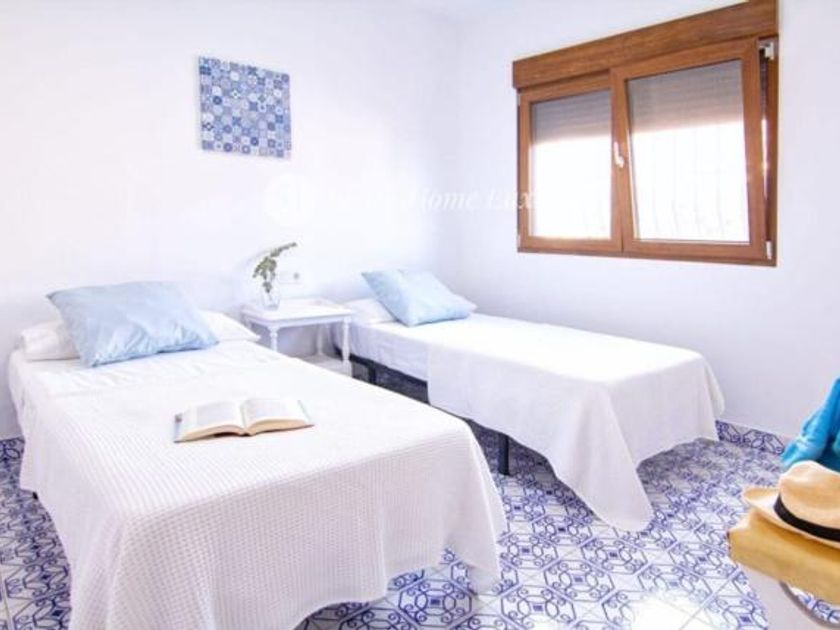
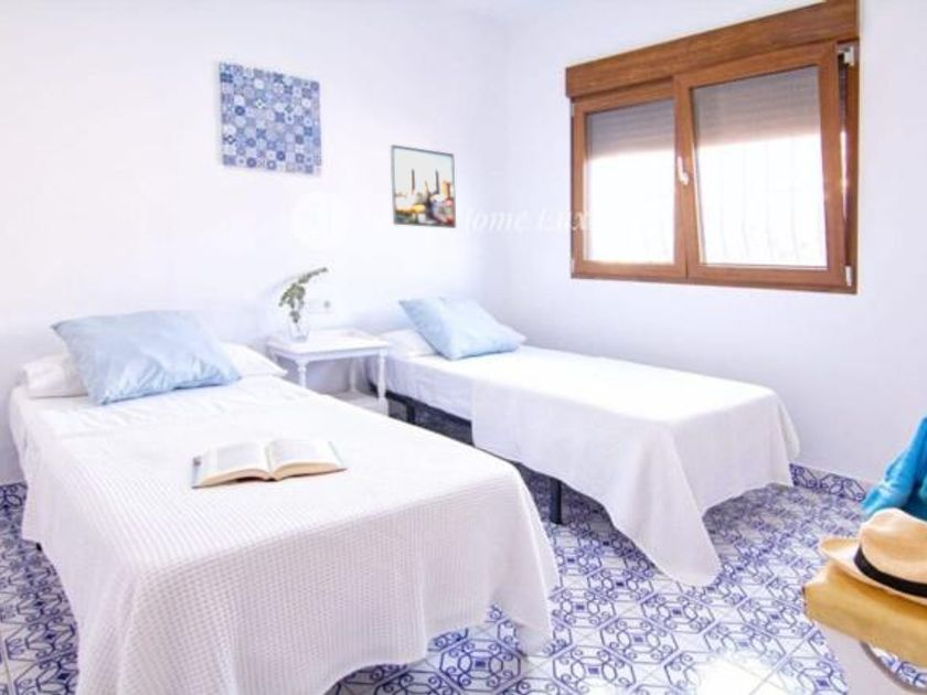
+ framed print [390,143,457,229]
